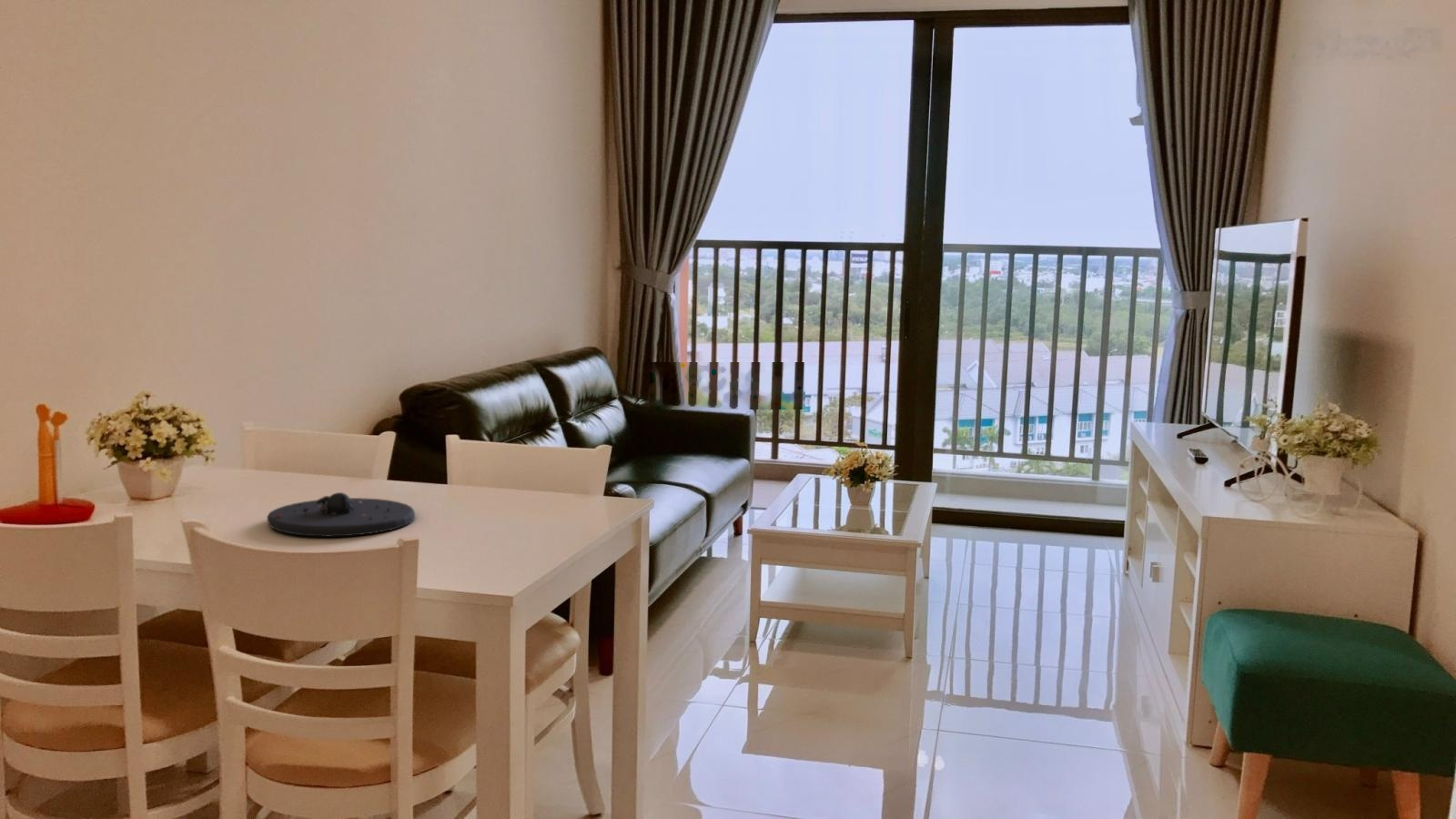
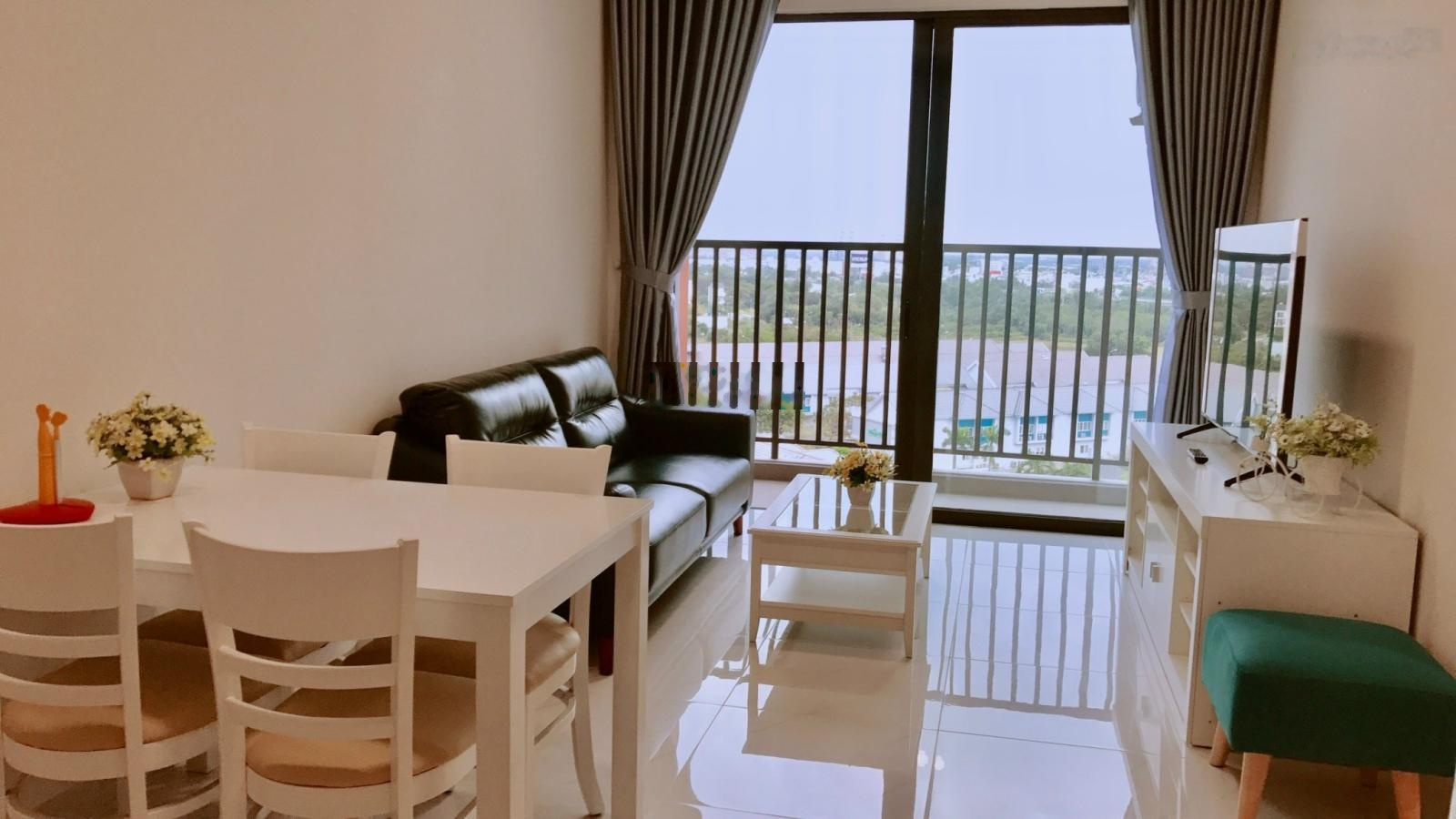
- plate [266,491,416,538]
